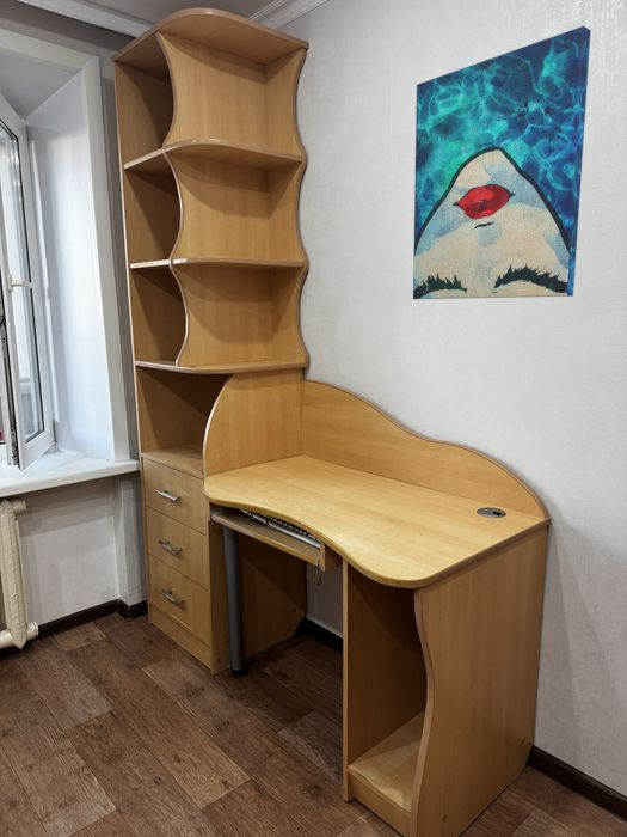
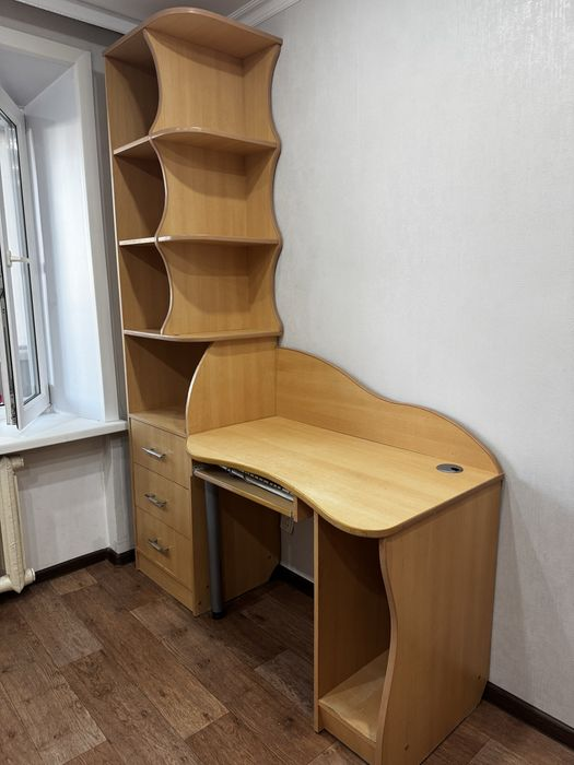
- wall art [412,25,592,300]
